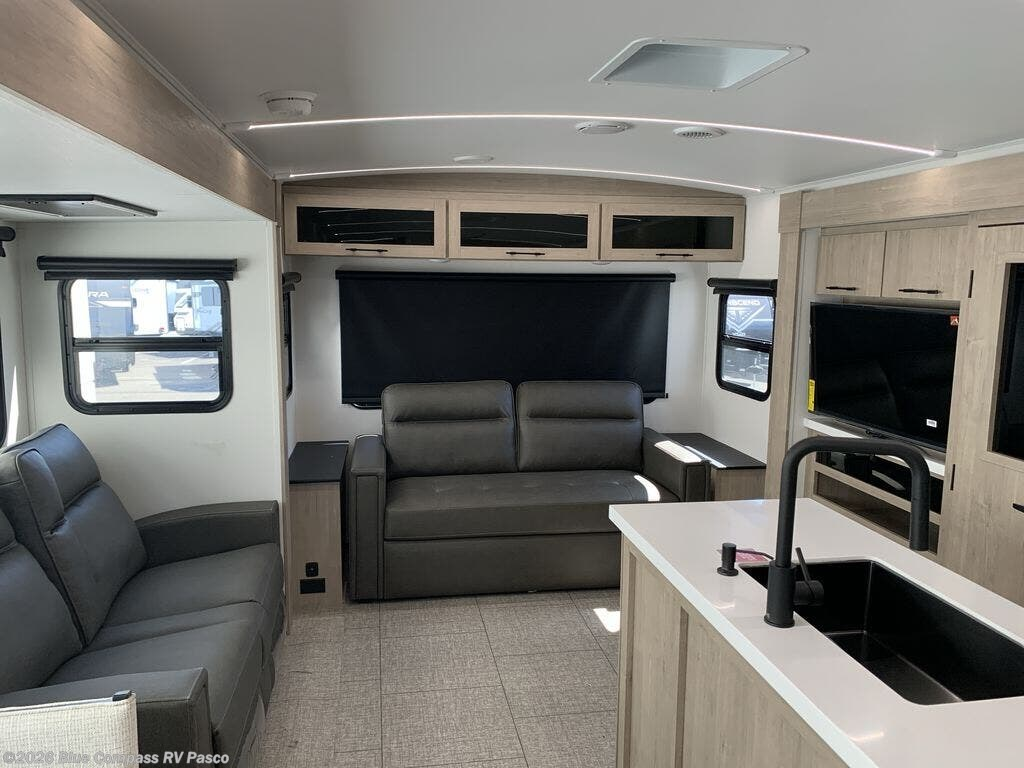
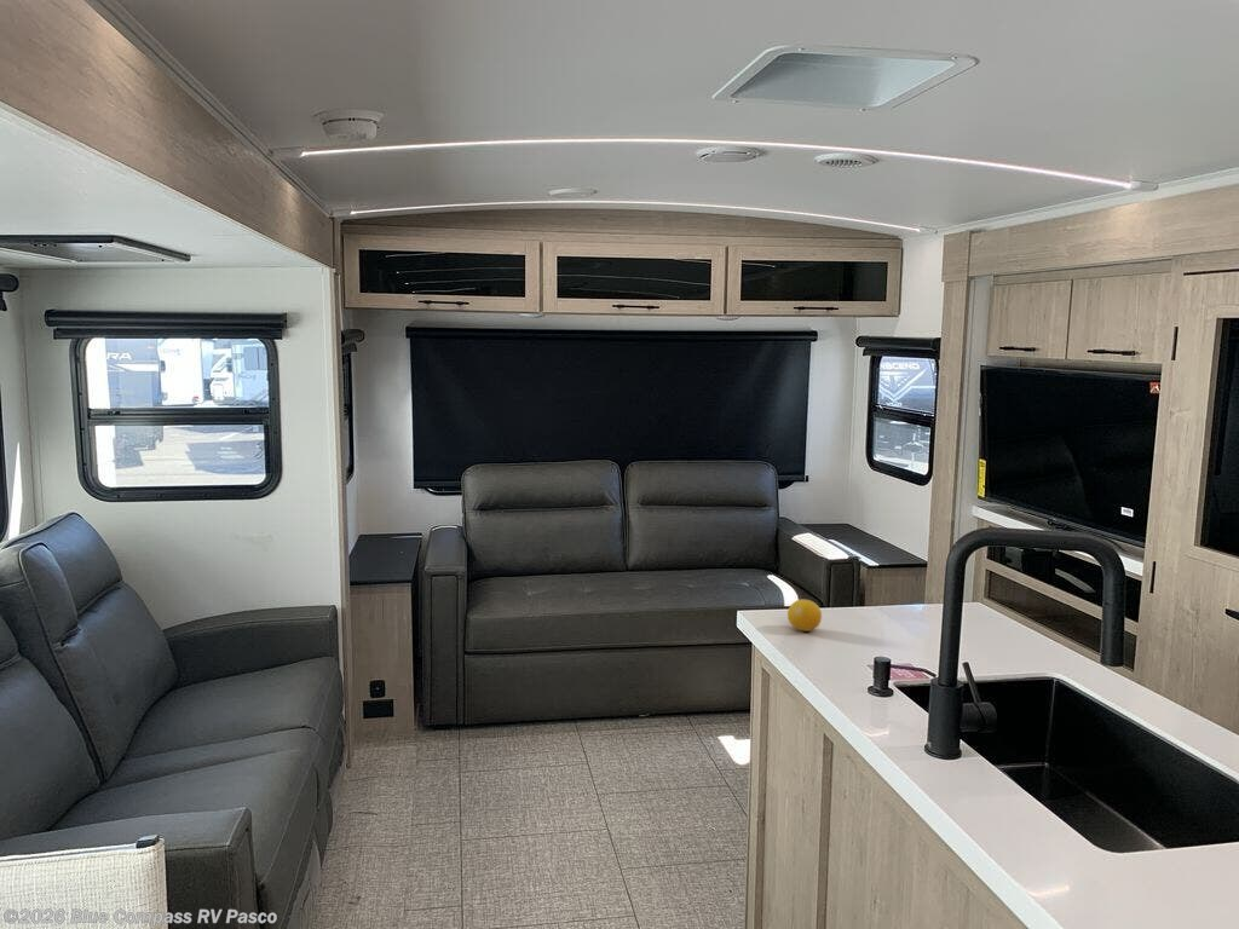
+ fruit [786,599,823,633]
